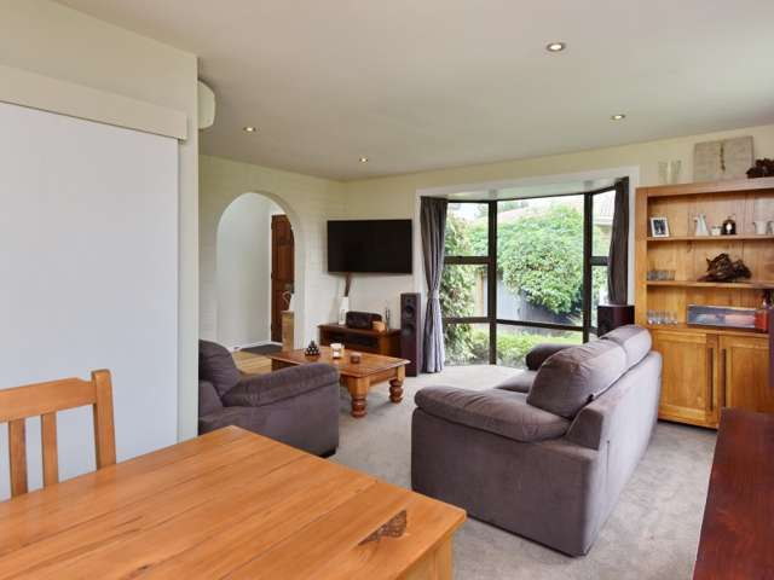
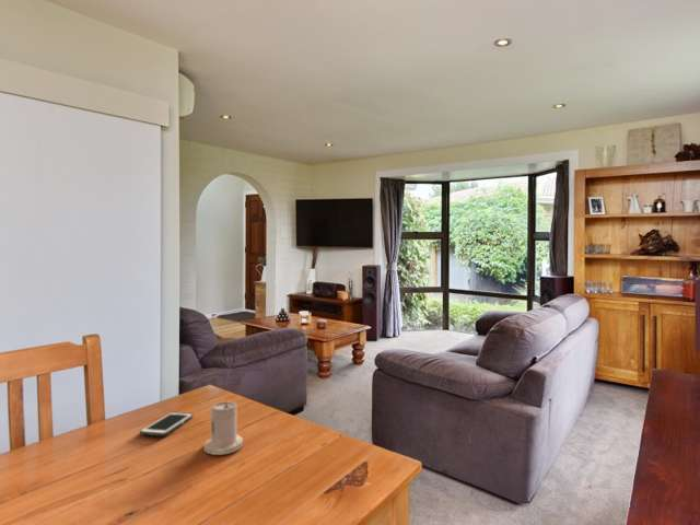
+ candle [203,400,244,456]
+ cell phone [139,411,195,438]
